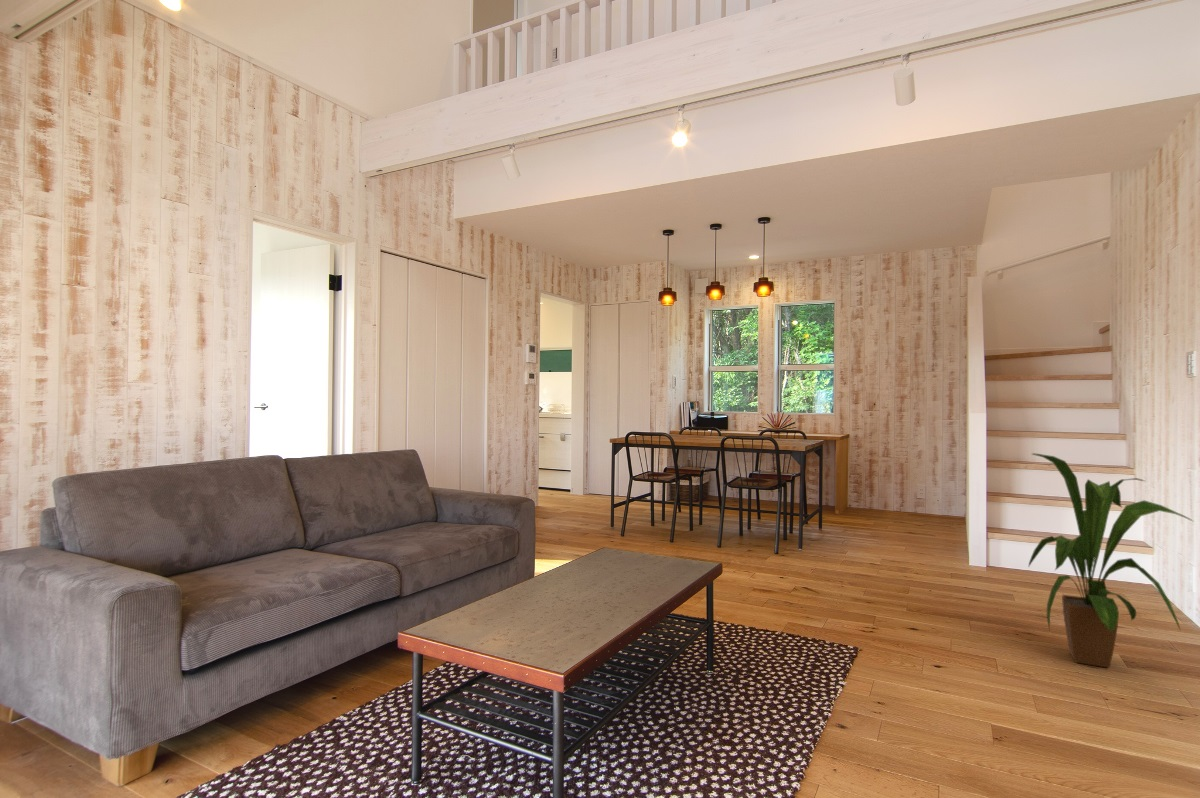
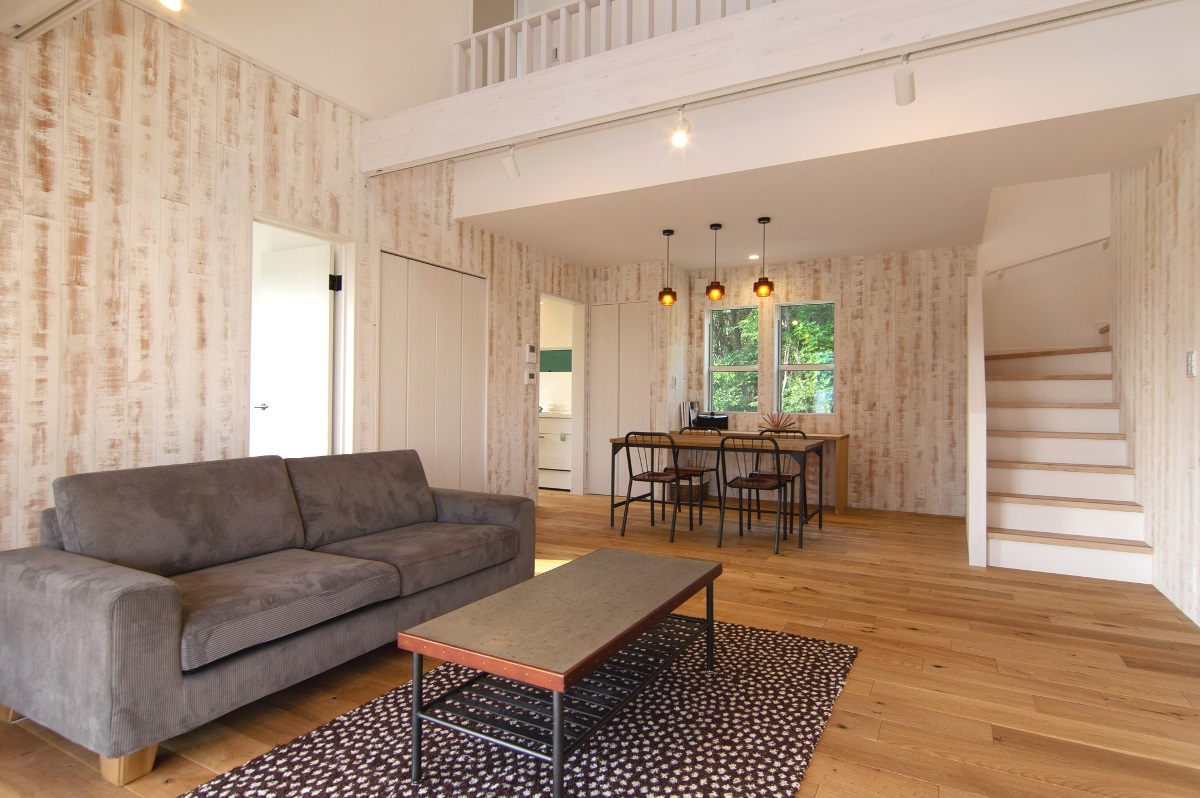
- house plant [1027,452,1194,668]
